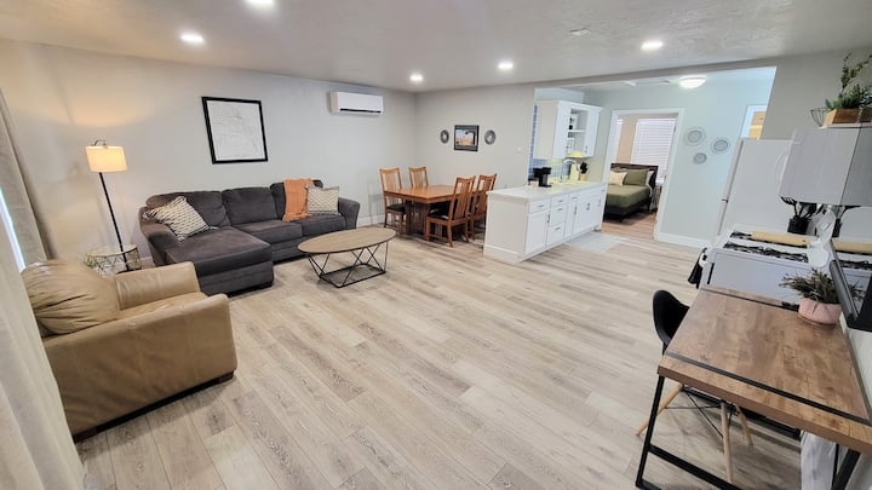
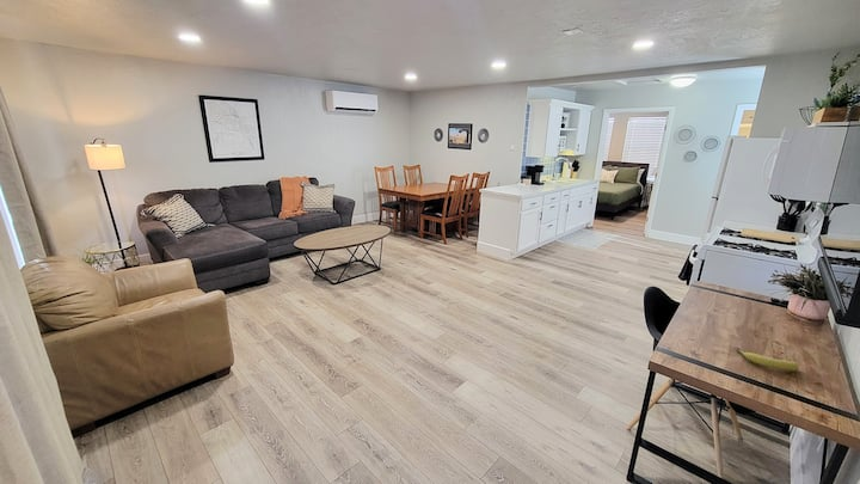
+ fruit [735,347,800,372]
